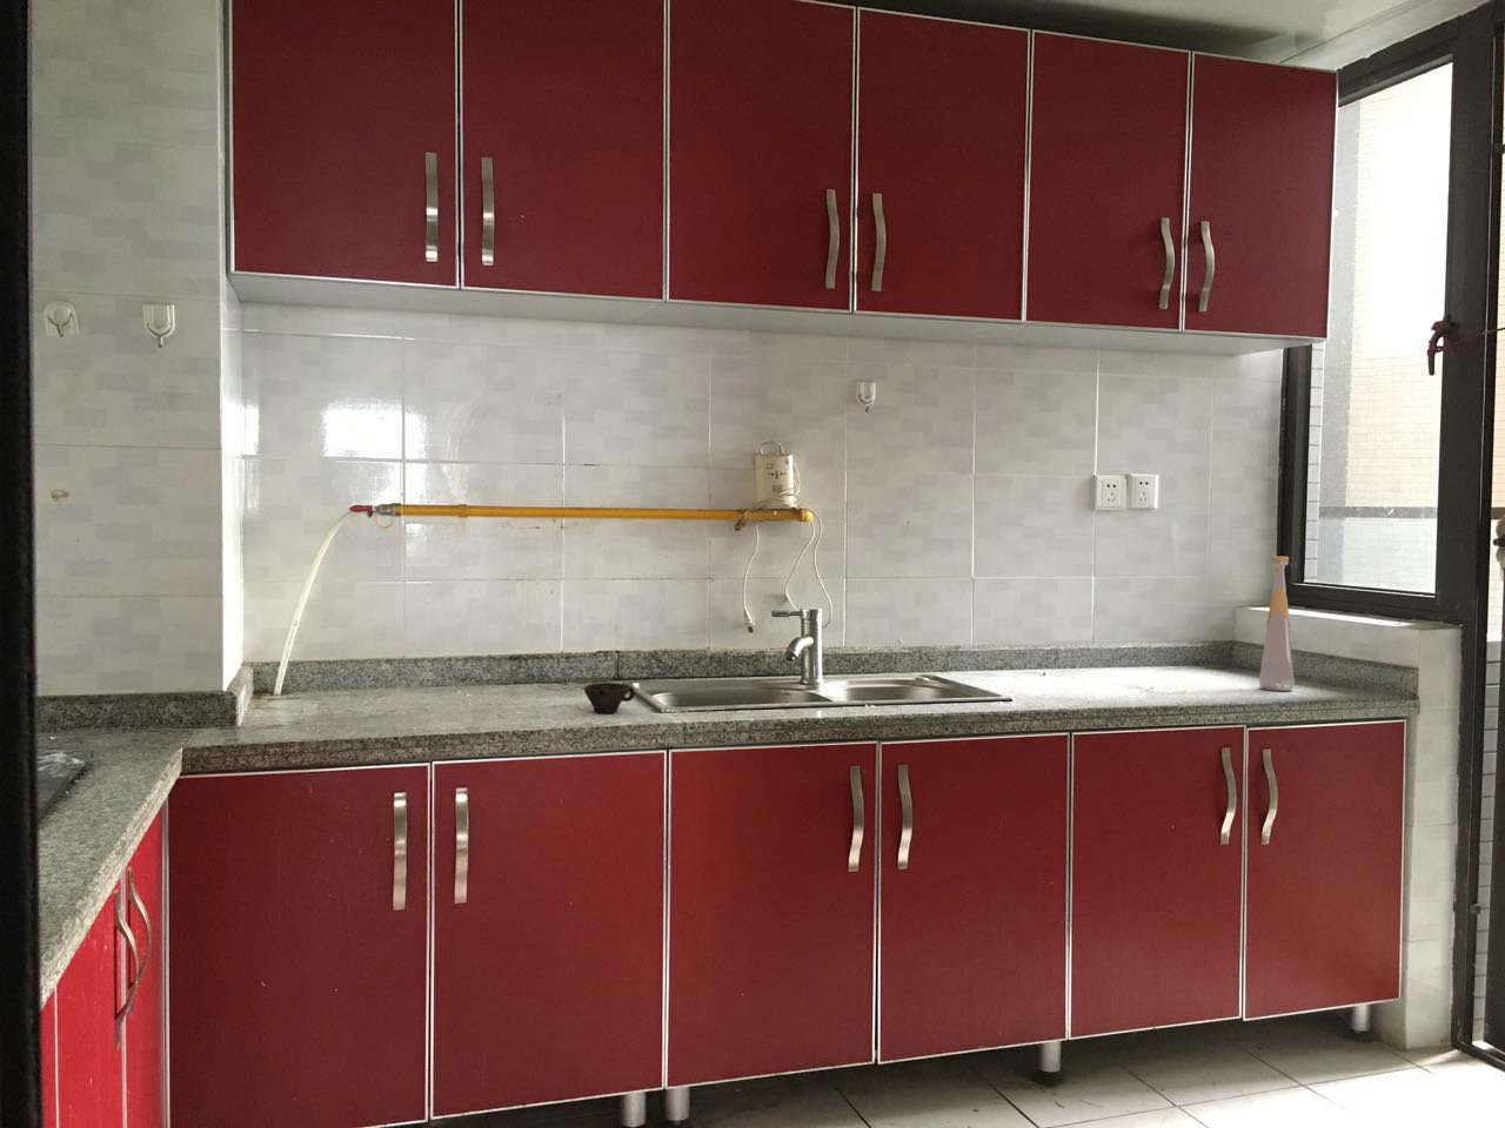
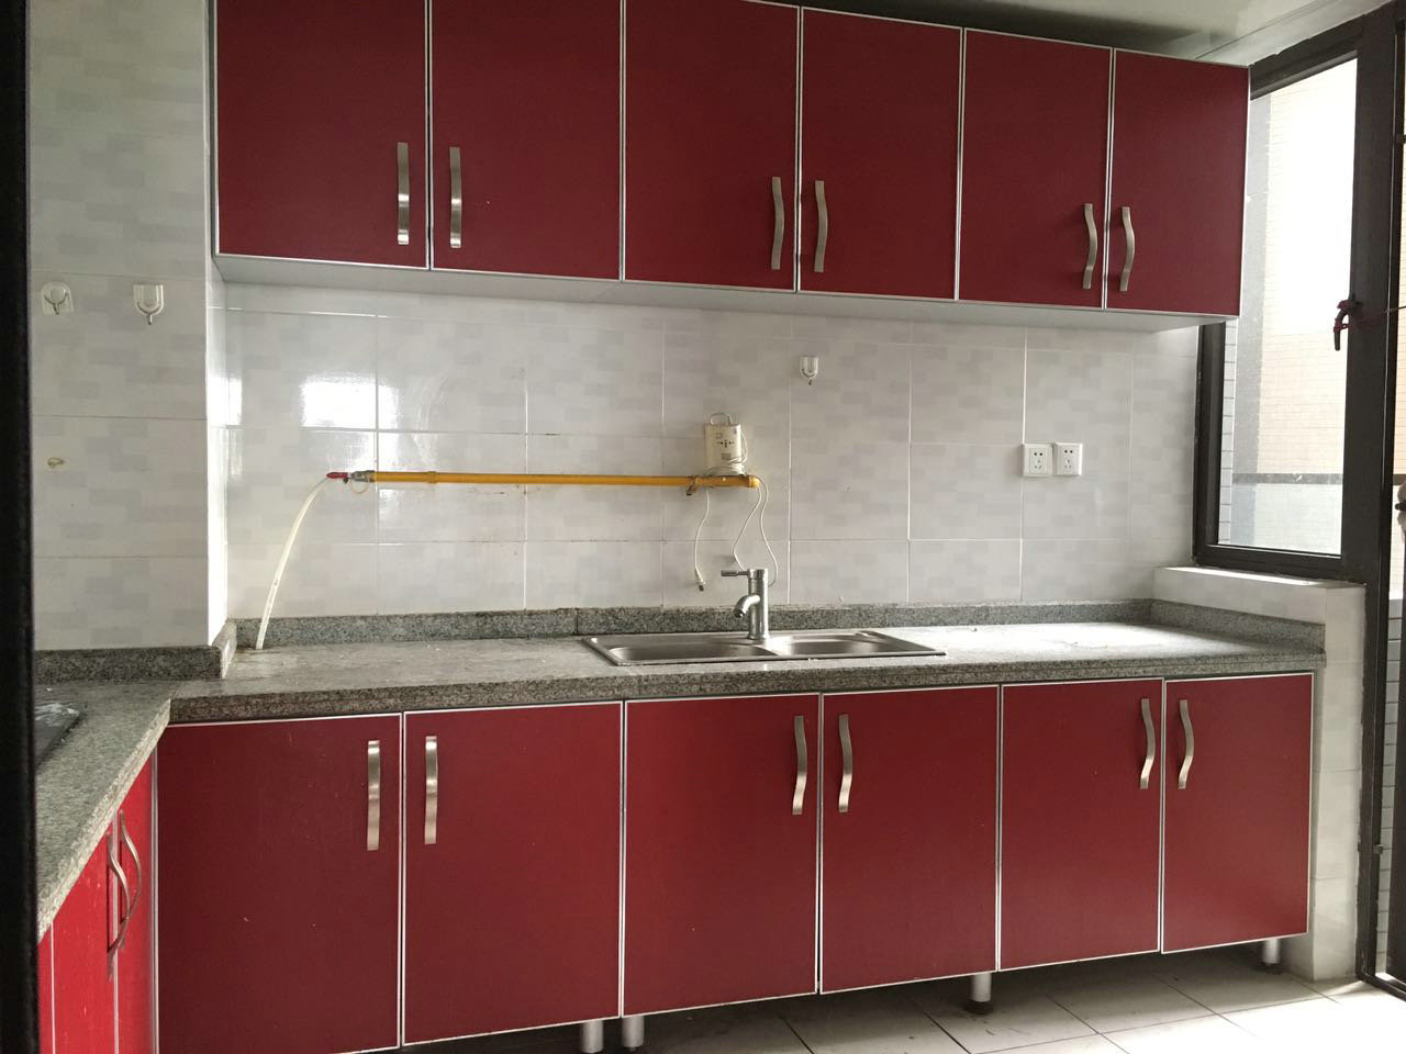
- bottle [1259,556,1295,692]
- cup [582,681,636,714]
